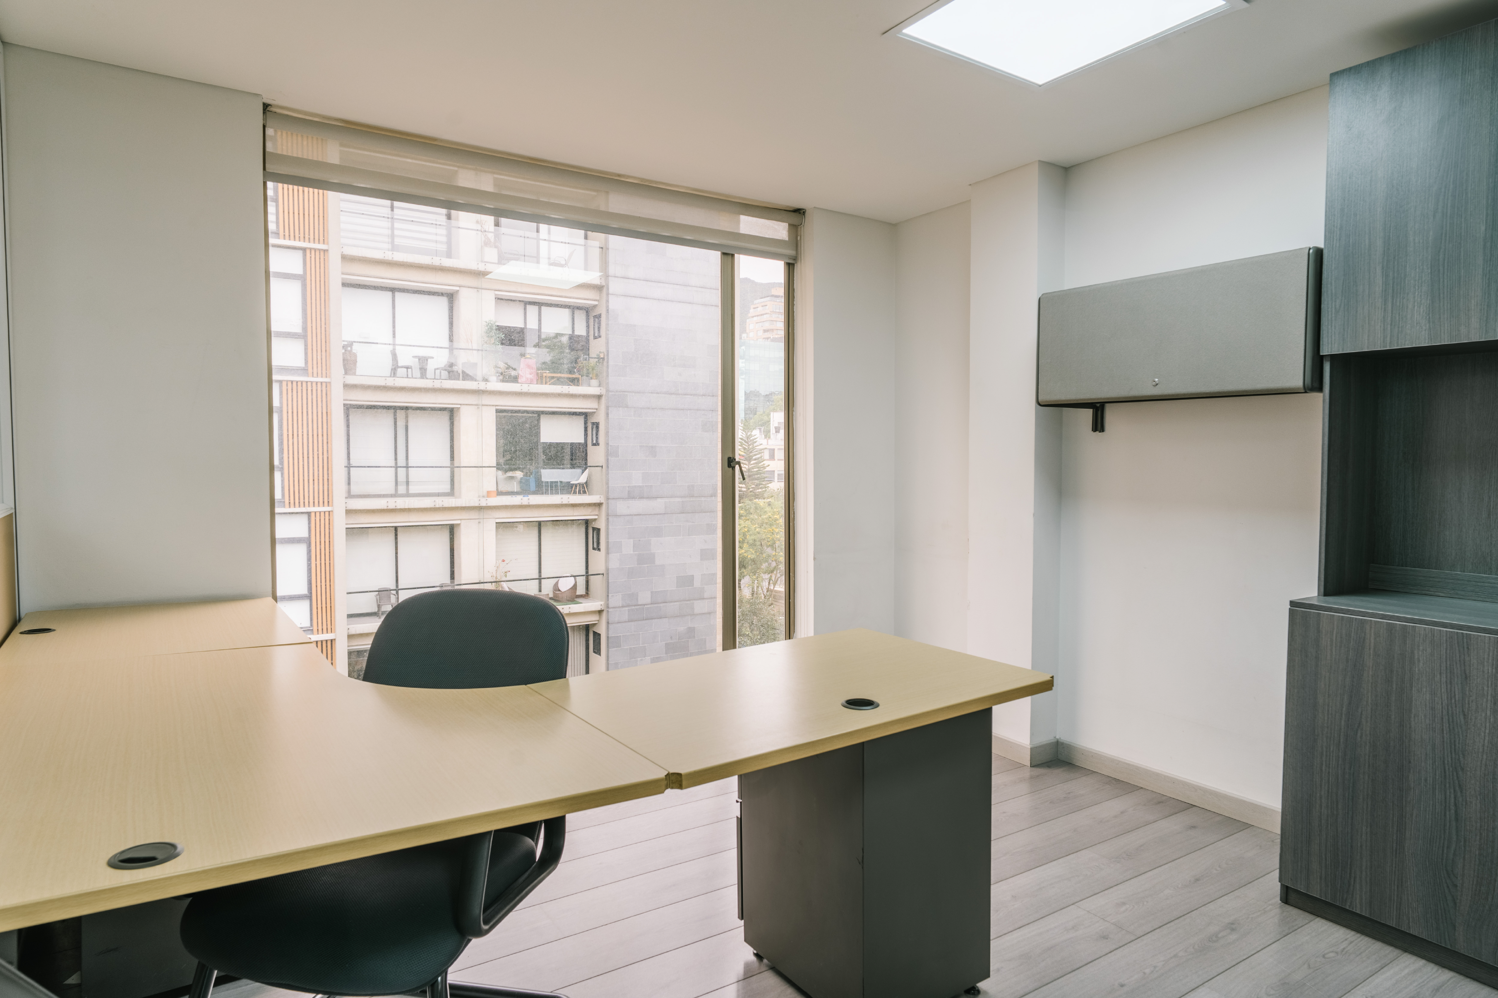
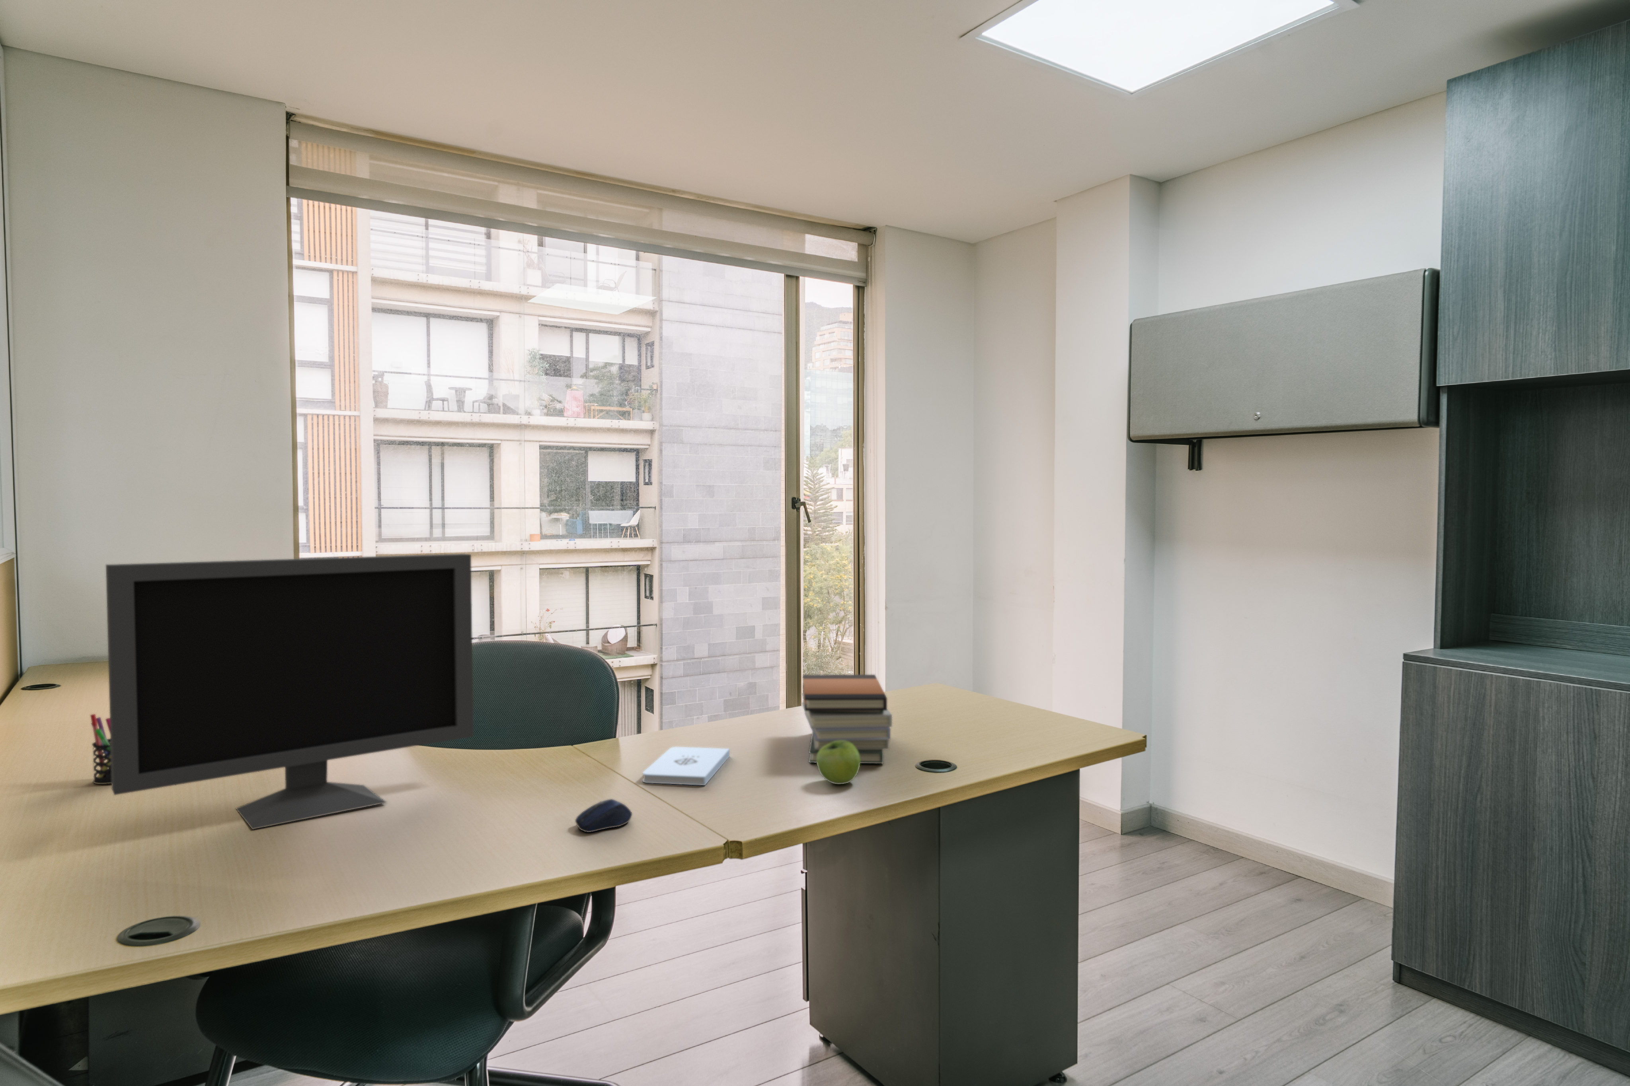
+ computer mouse [575,799,633,833]
+ pen holder [90,714,112,784]
+ notepad [643,747,730,785]
+ book stack [802,674,893,765]
+ fruit [816,741,860,784]
+ monitor [106,553,473,830]
